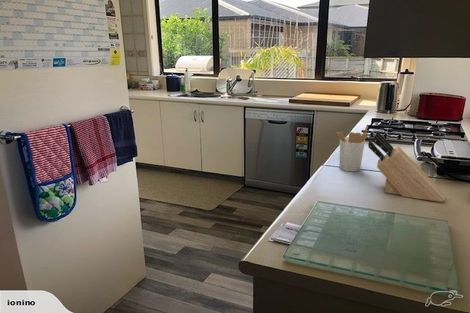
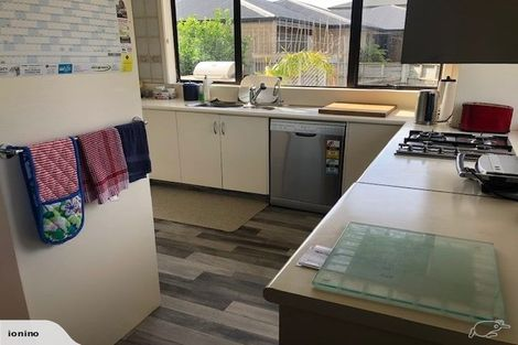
- knife block [367,130,446,203]
- utensil holder [335,125,370,172]
